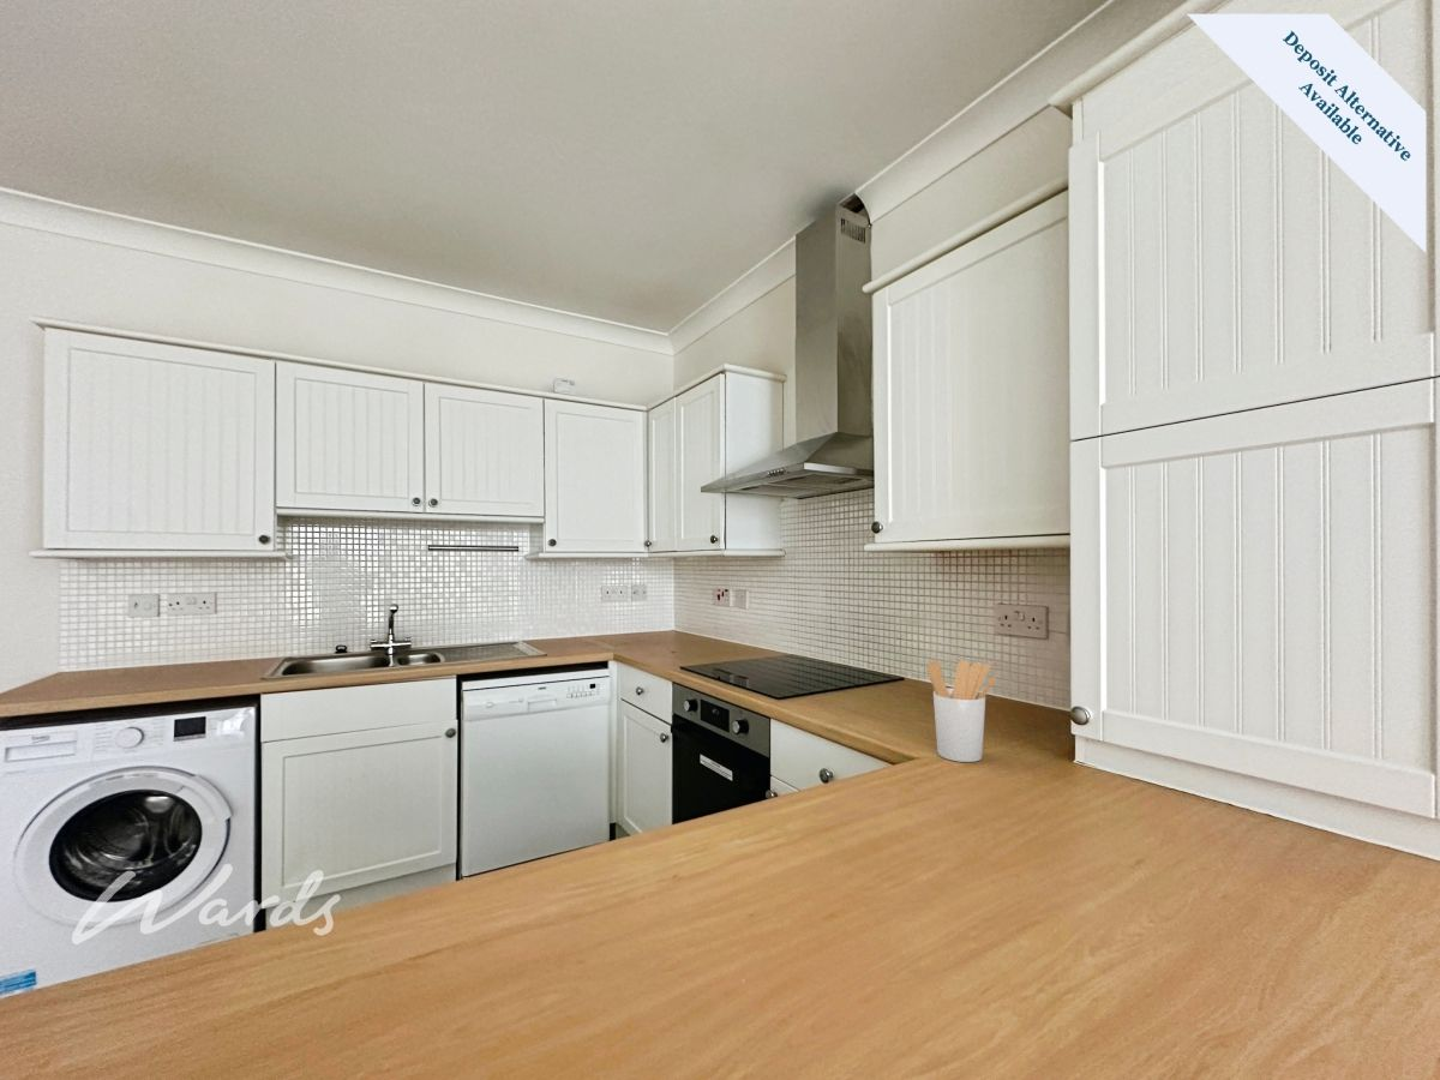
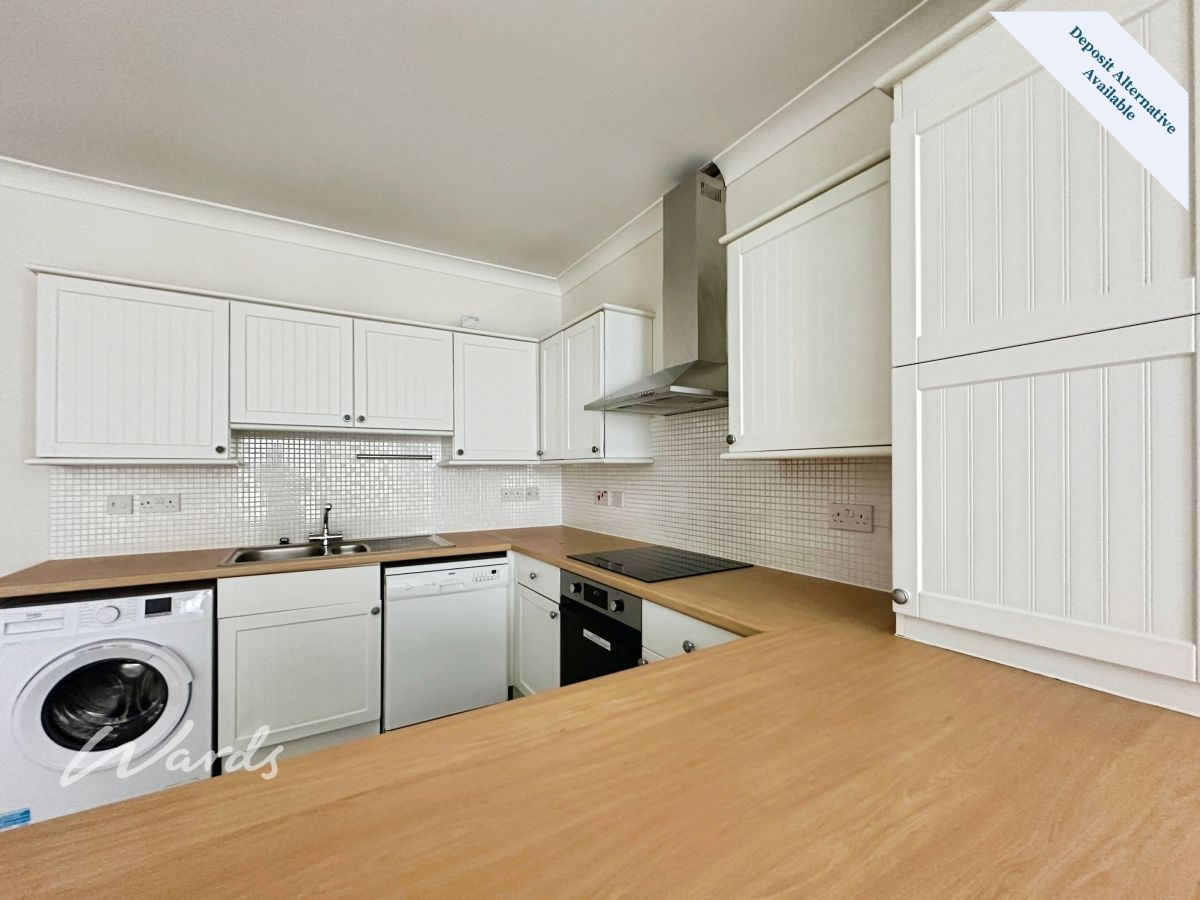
- utensil holder [926,659,997,763]
